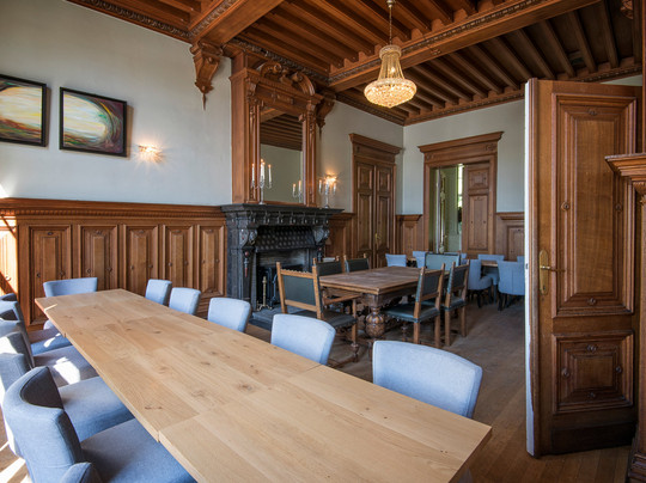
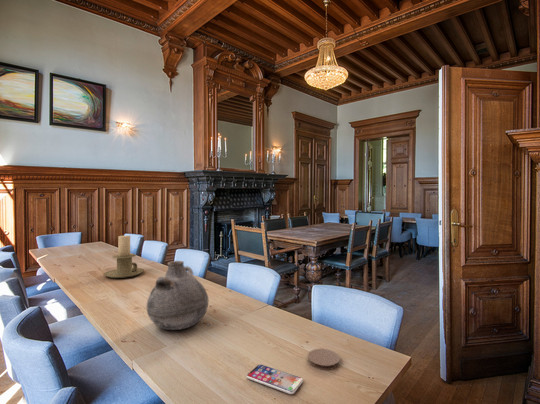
+ coaster [307,348,341,371]
+ vase [145,260,209,331]
+ smartphone [246,363,304,395]
+ candle holder [102,235,145,279]
